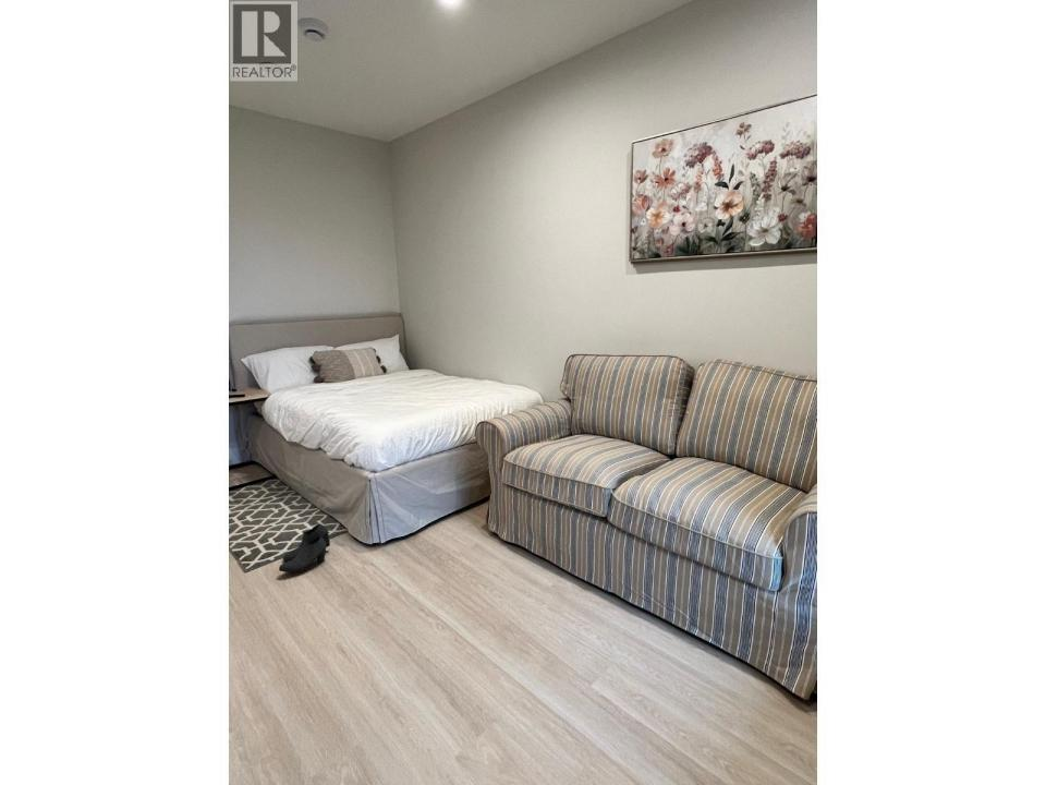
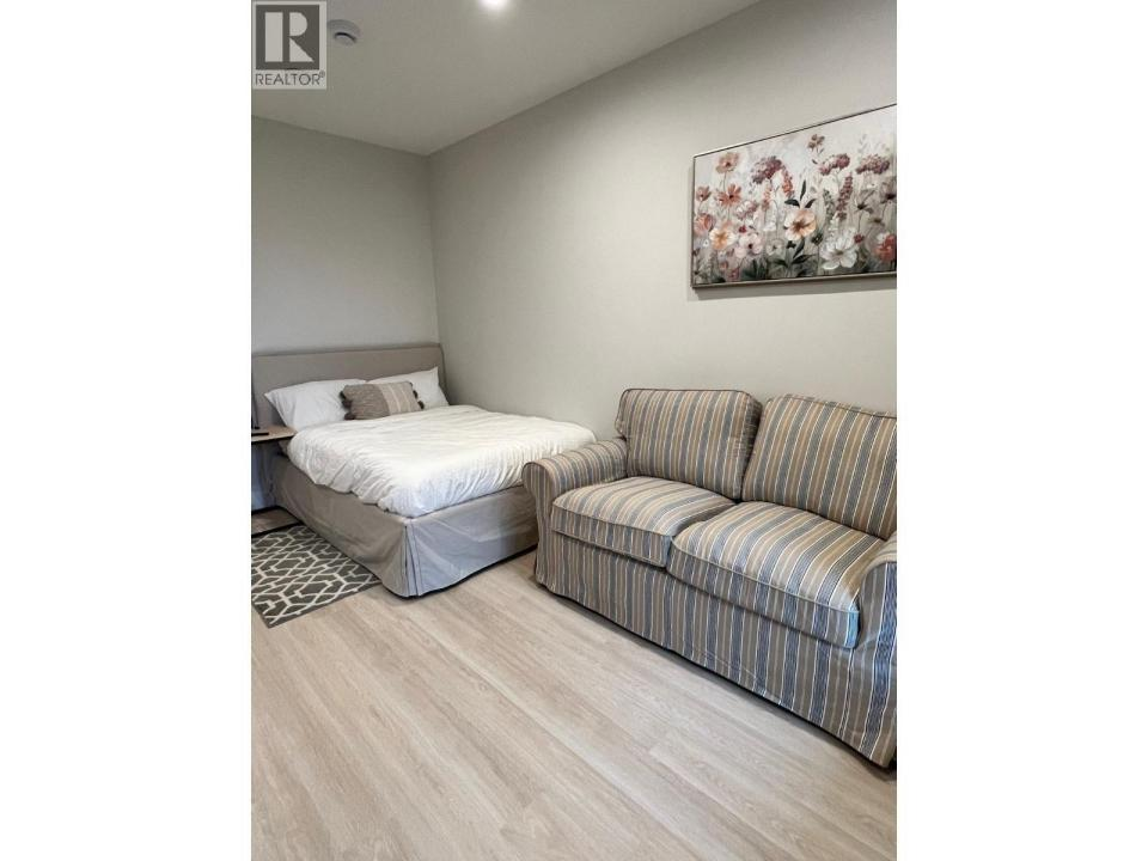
- shoe [278,522,331,573]
